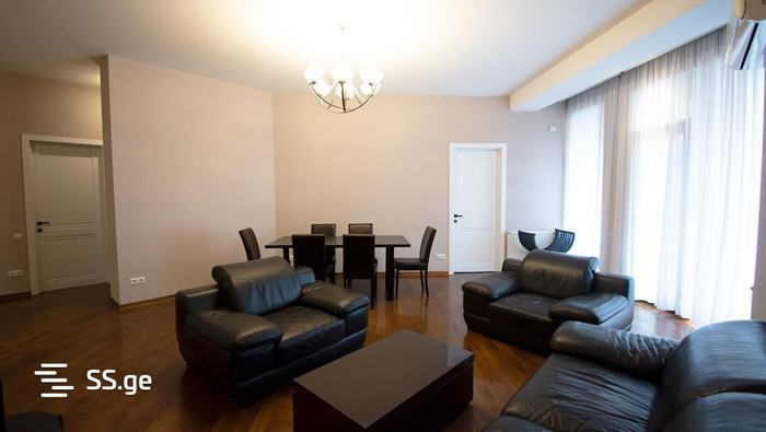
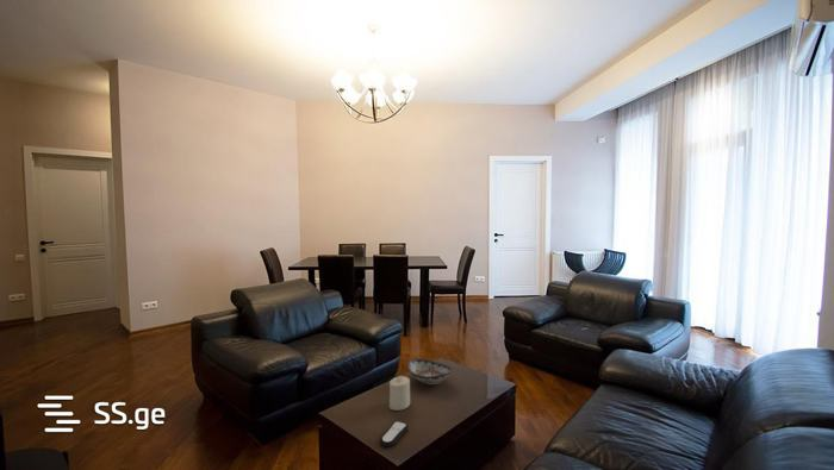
+ decorative bowl [406,358,454,386]
+ candle [388,375,411,412]
+ remote control [379,420,409,447]
